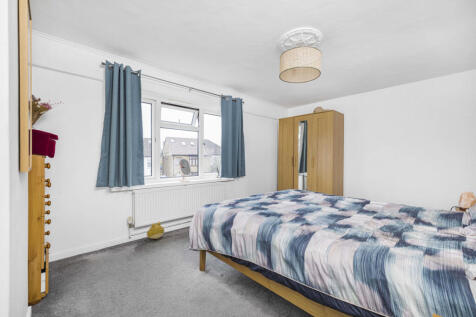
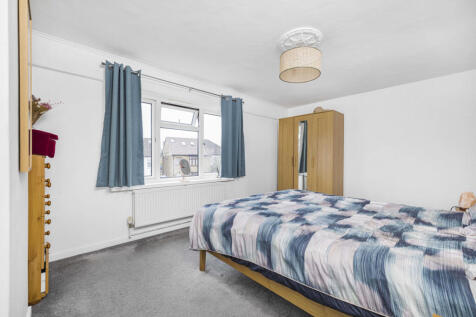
- plush toy [146,221,165,240]
